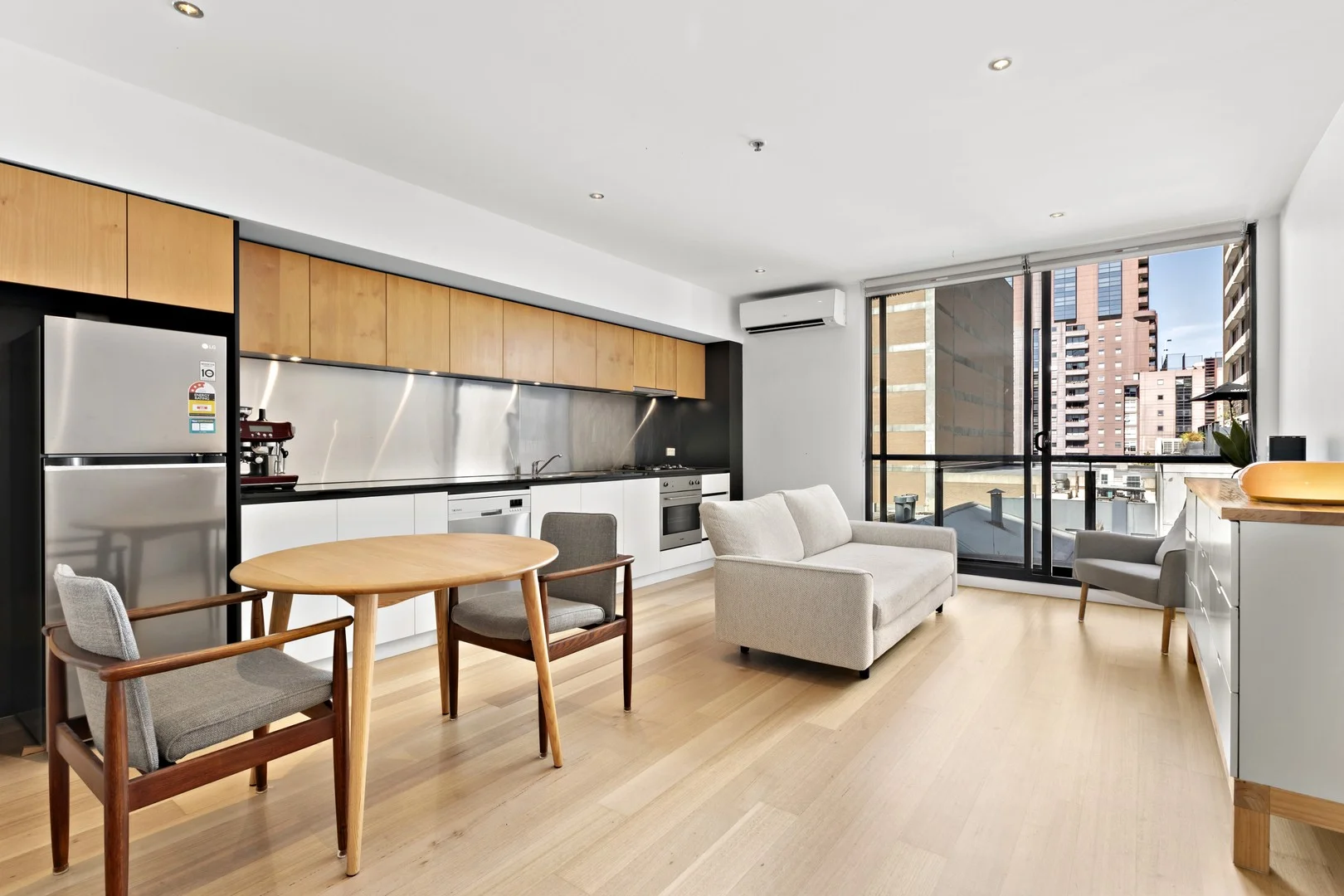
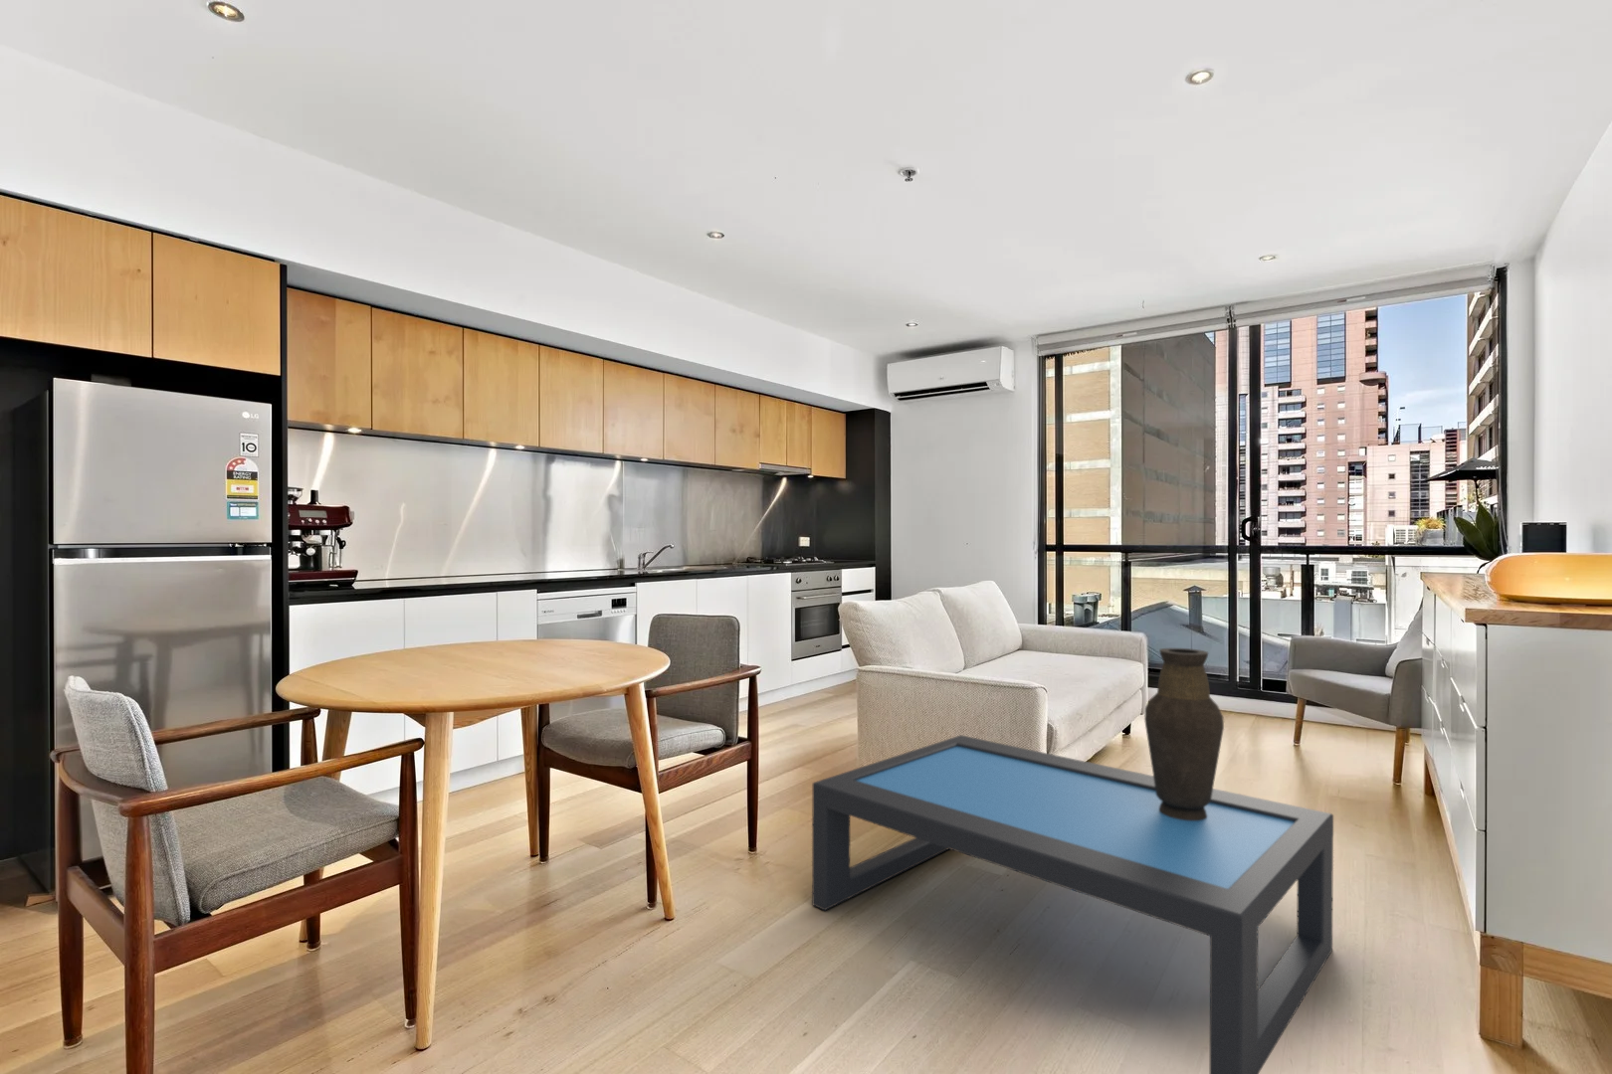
+ coffee table [811,734,1335,1074]
+ vase [1143,647,1225,820]
